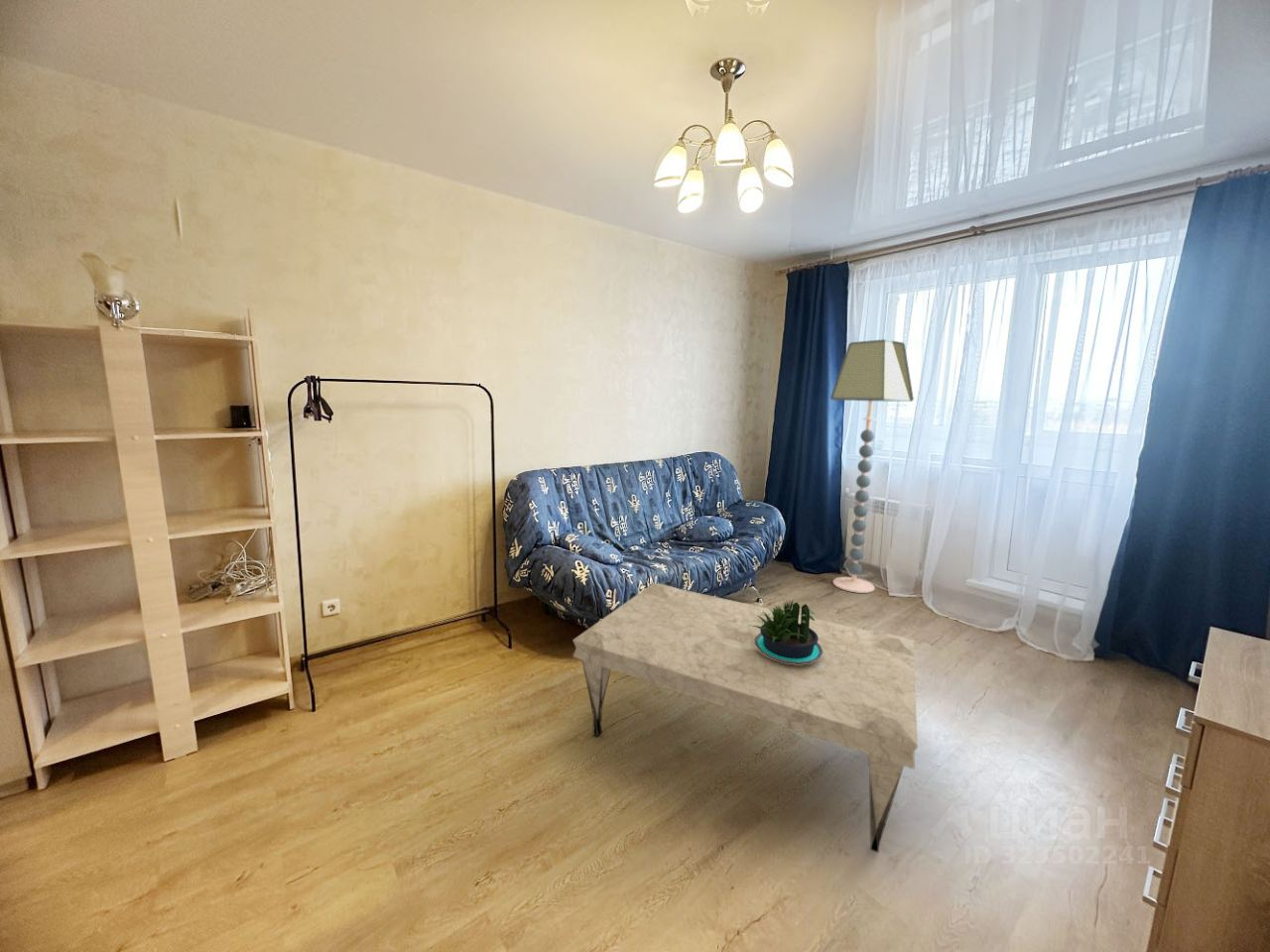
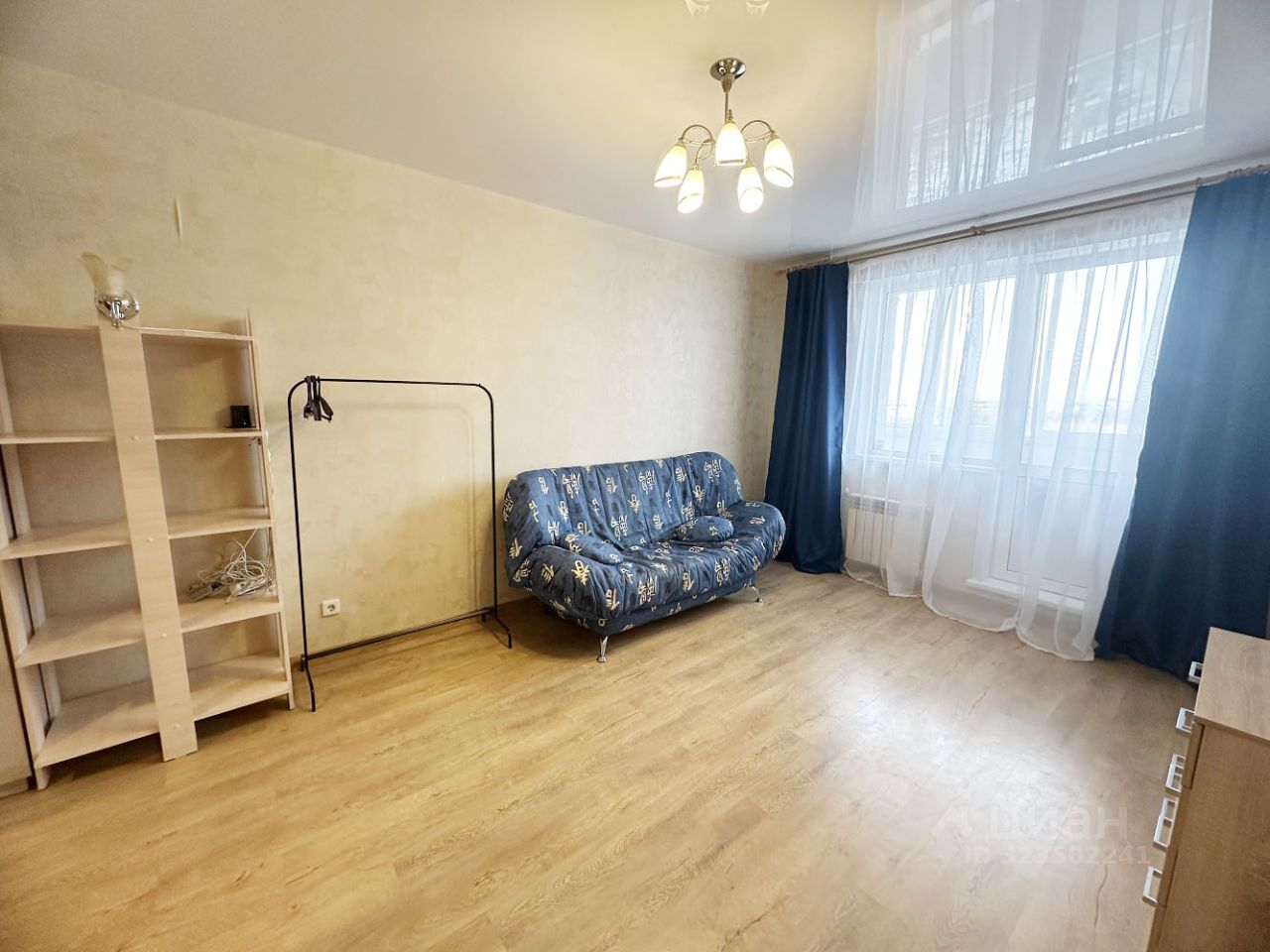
- floor lamp [829,338,915,594]
- potted plant [751,597,824,664]
- coffee table [572,582,919,854]
